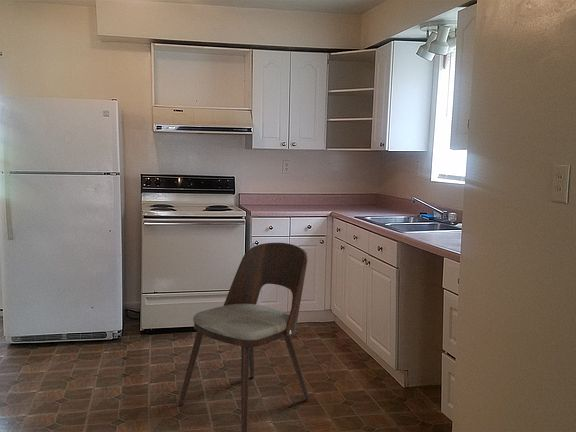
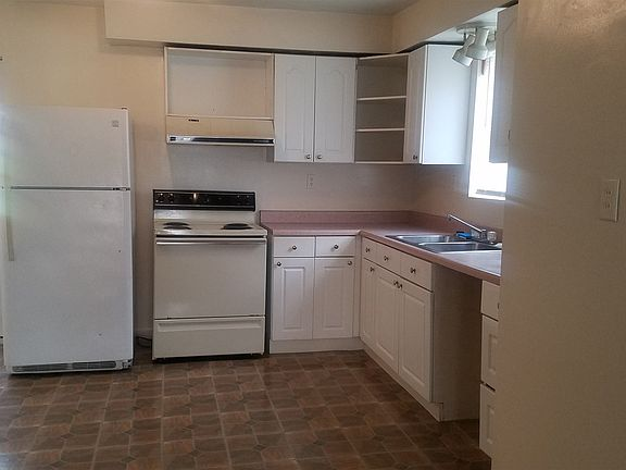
- dining chair [177,242,311,432]
